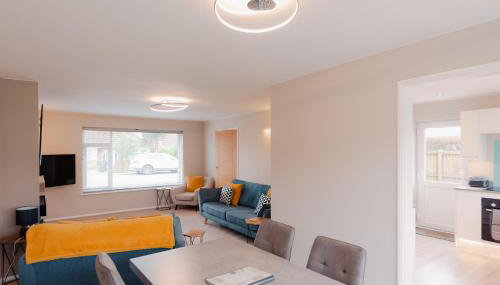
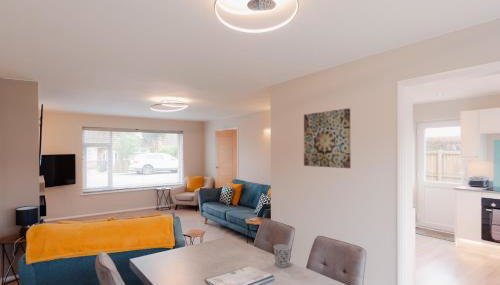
+ cup [273,243,291,268]
+ wall art [303,107,352,169]
